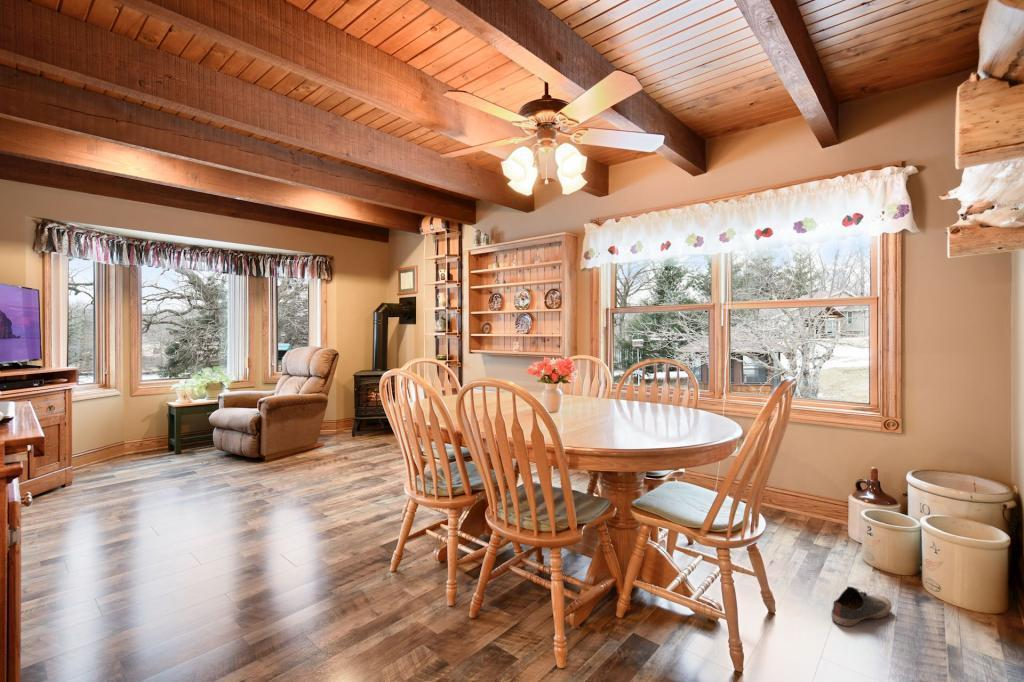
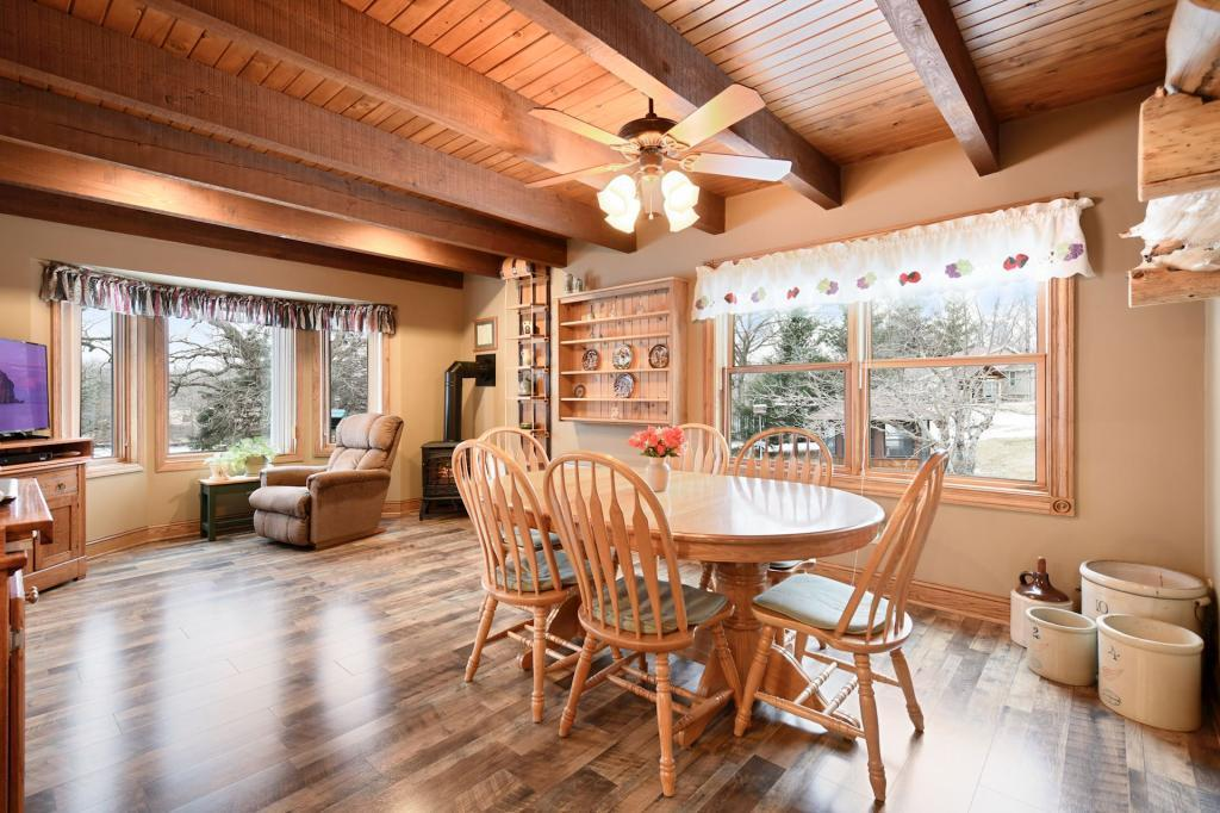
- shoe [831,585,893,627]
